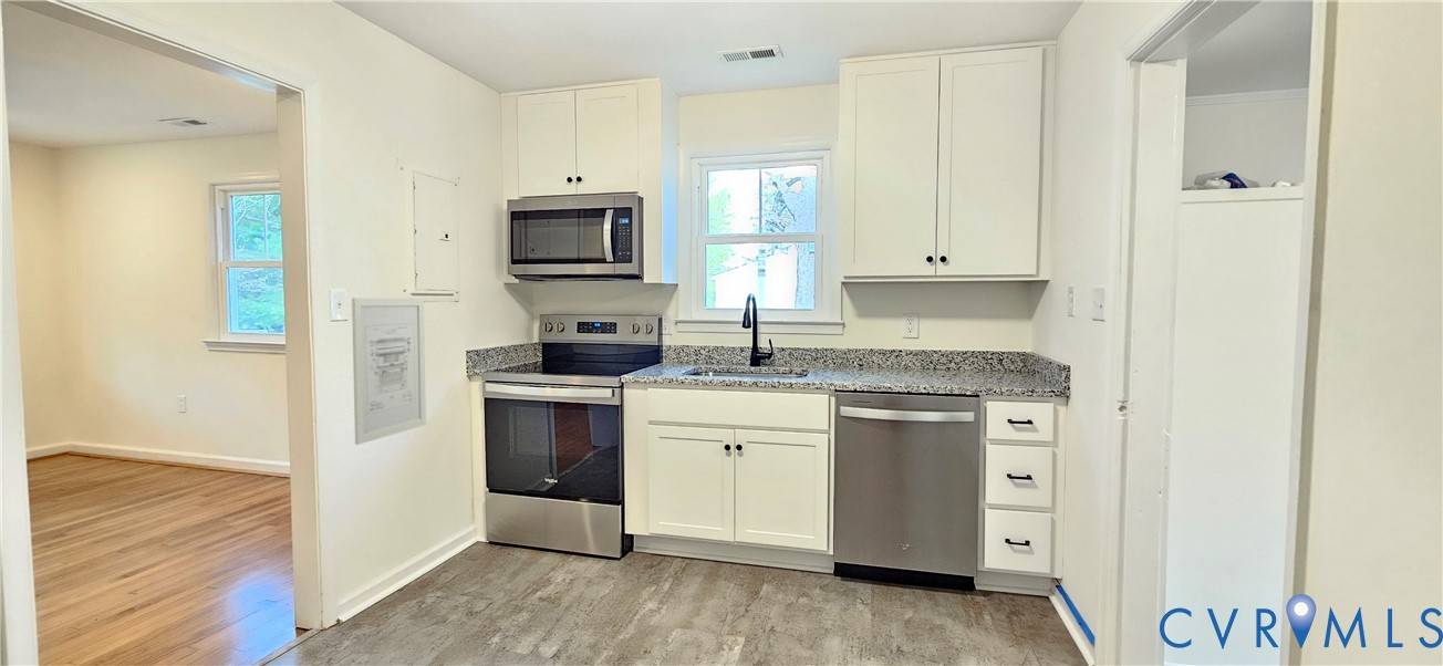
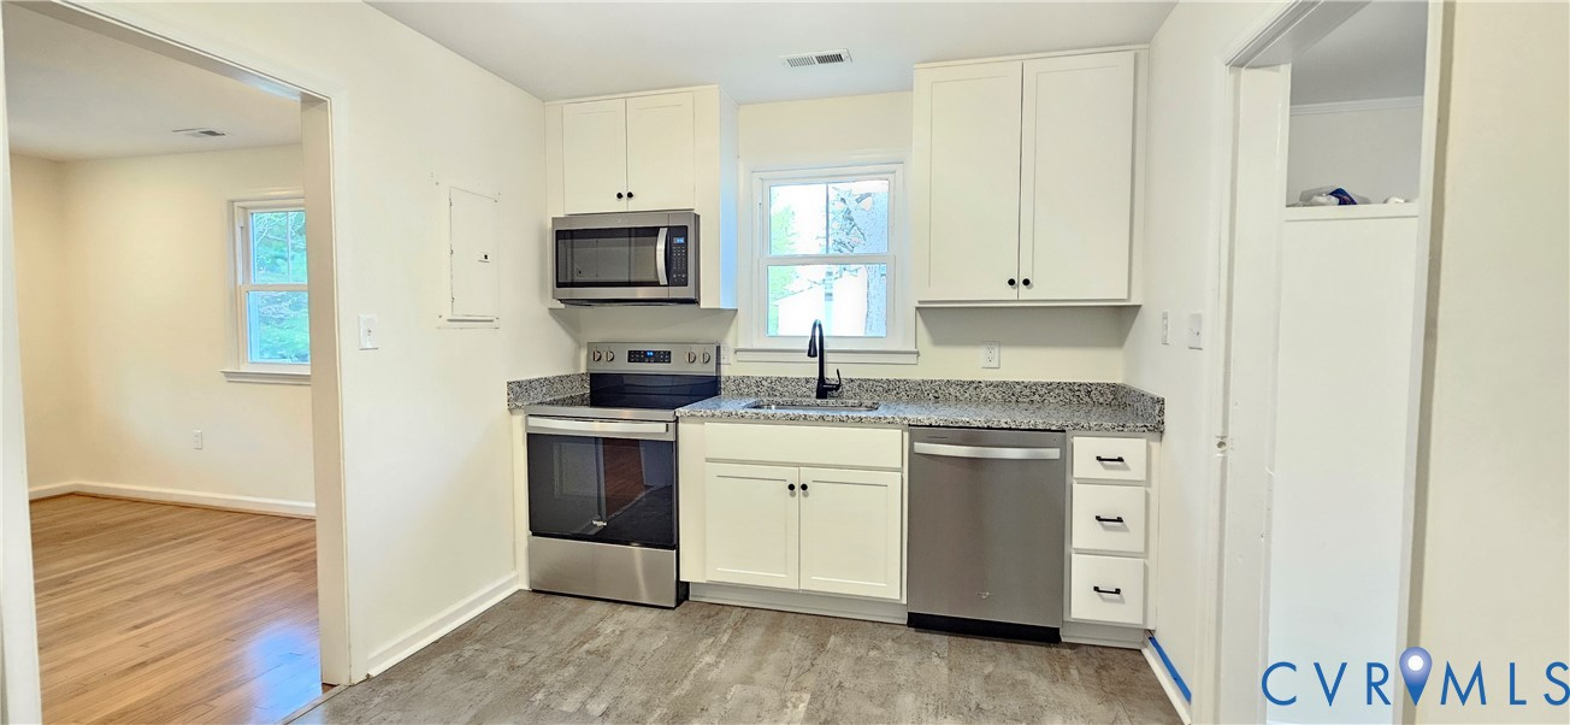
- wall art [351,296,427,446]
